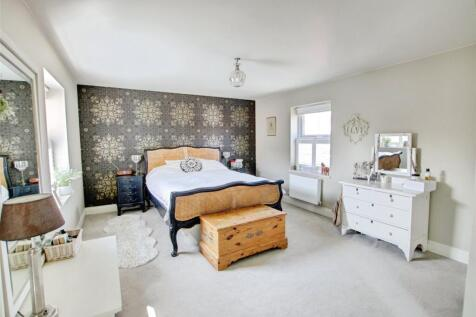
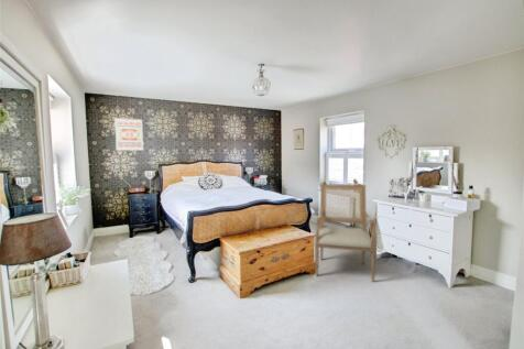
+ chair [314,183,378,282]
+ wall art [113,117,144,152]
